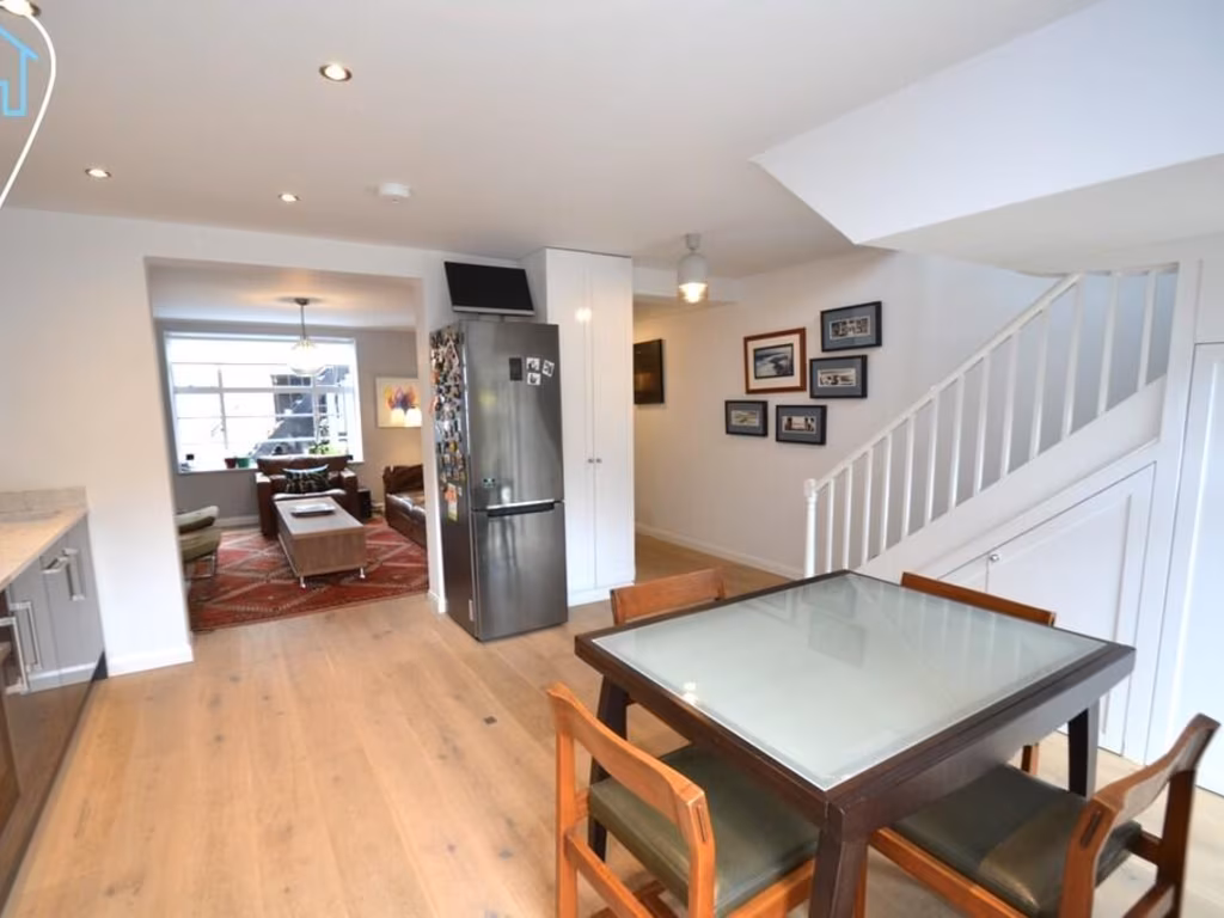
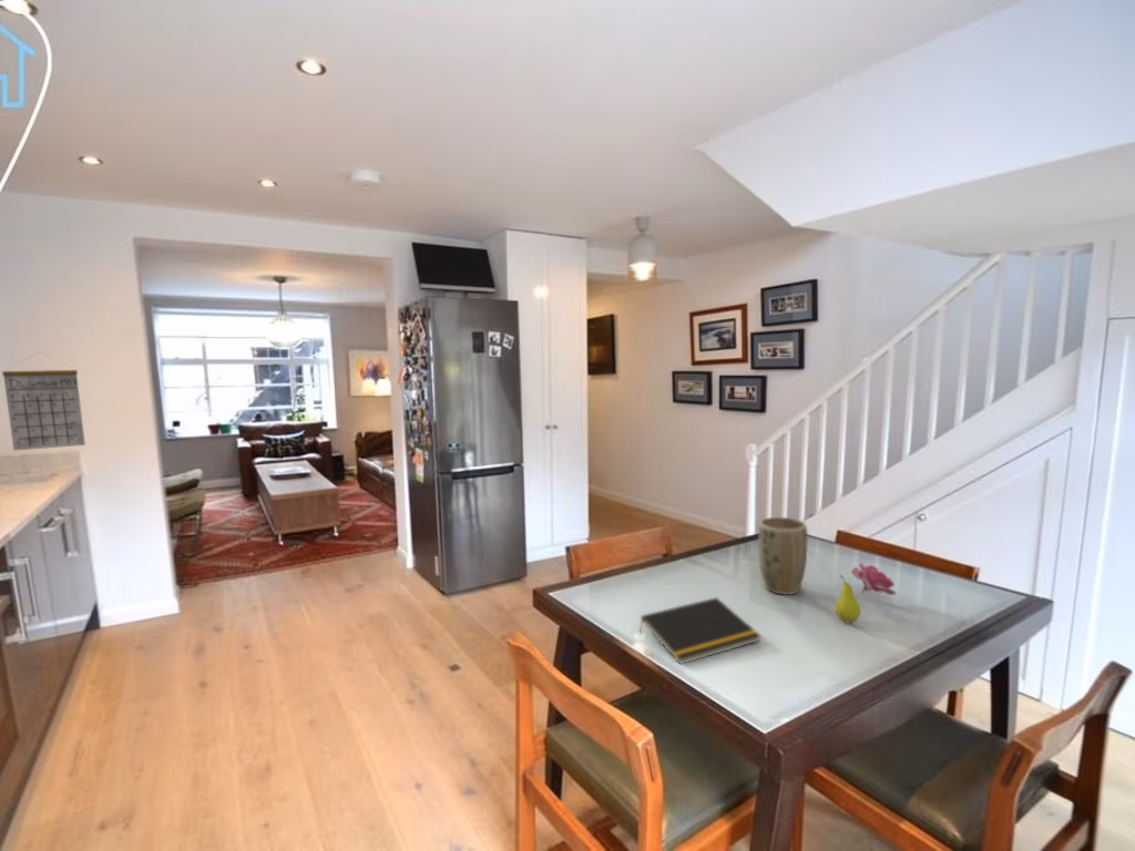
+ plant pot [757,516,808,596]
+ flower [850,562,897,597]
+ fruit [834,574,862,624]
+ calendar [1,352,86,452]
+ notepad [638,596,761,665]
